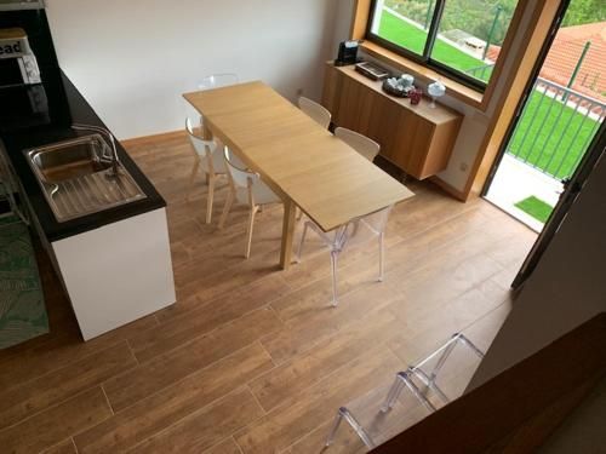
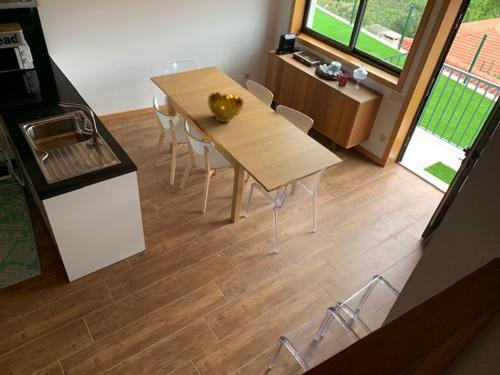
+ decorative bowl [207,91,245,123]
